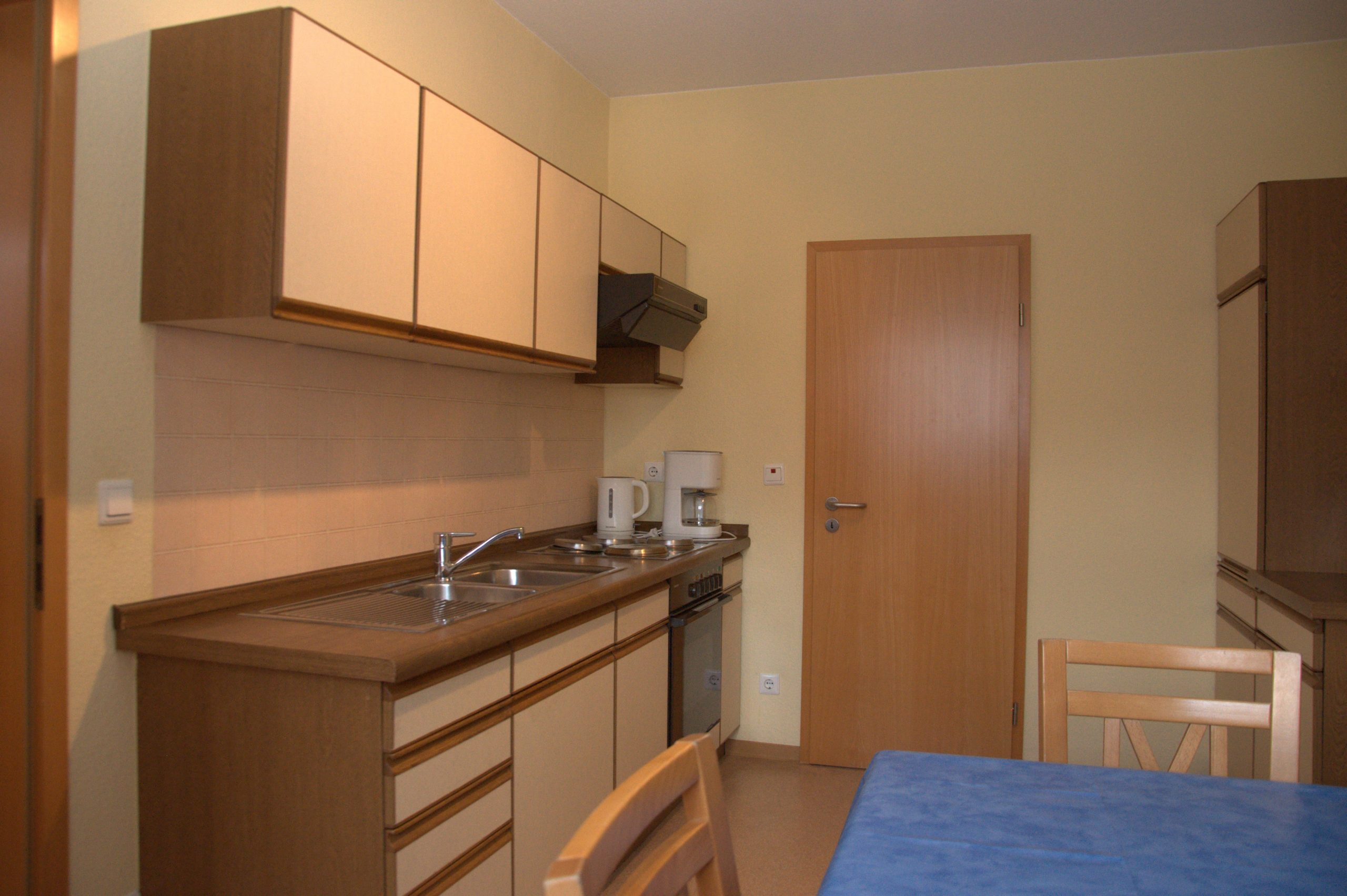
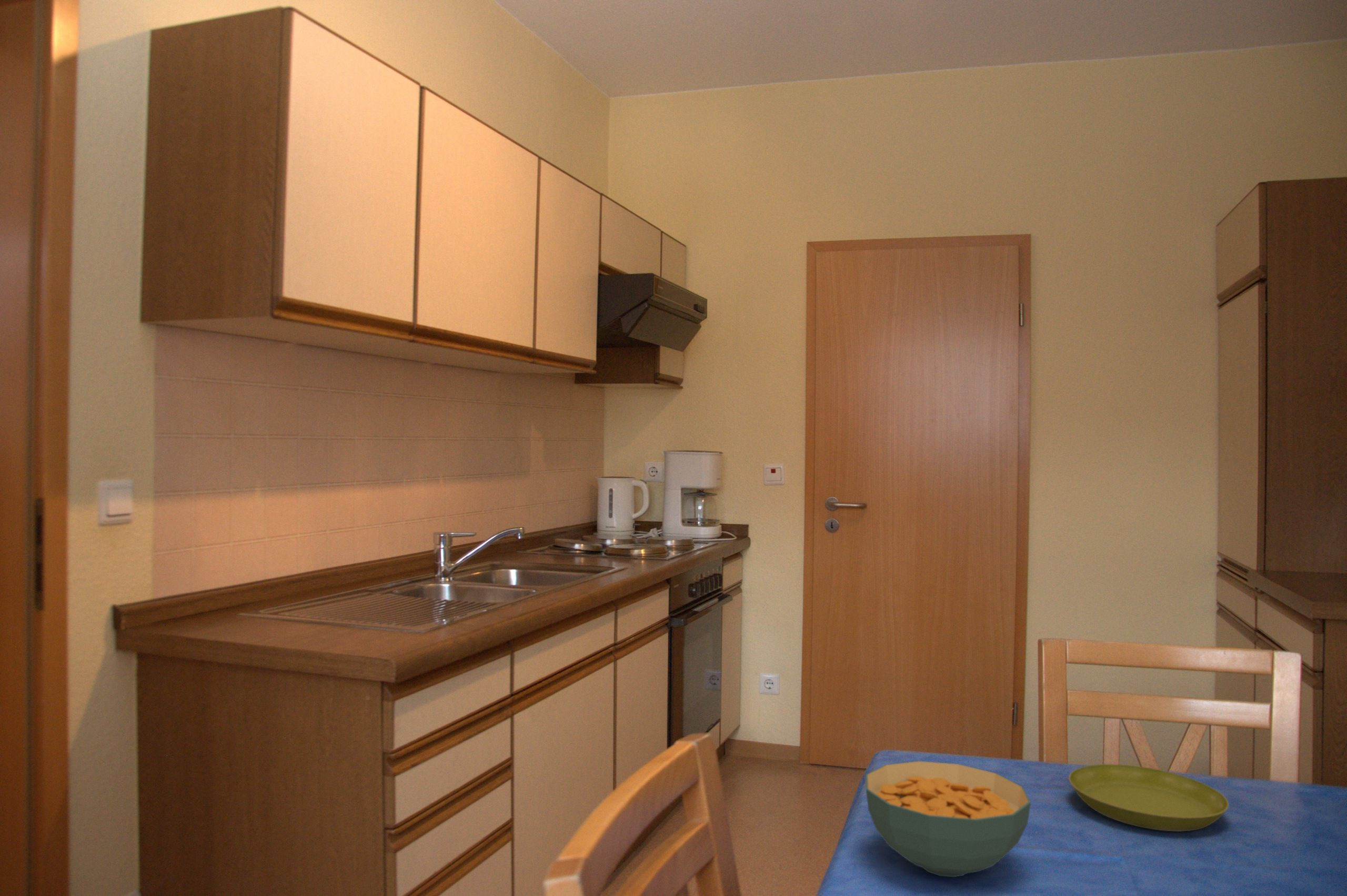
+ saucer [1068,764,1230,832]
+ cereal bowl [865,760,1031,878]
